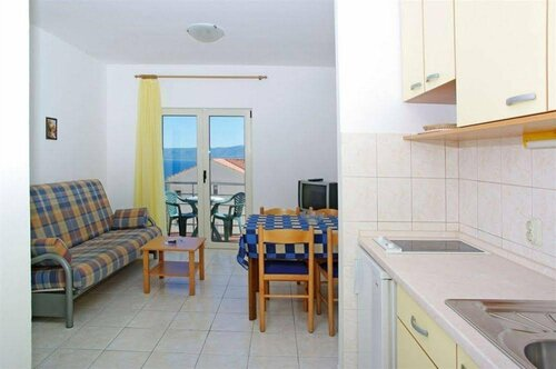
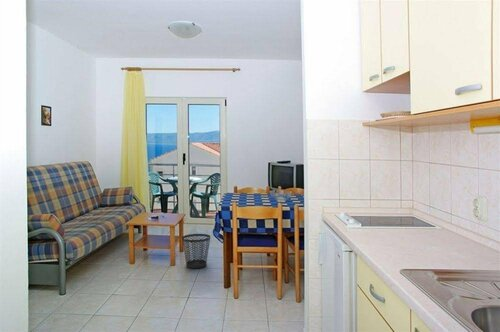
+ wastebasket [181,233,211,269]
